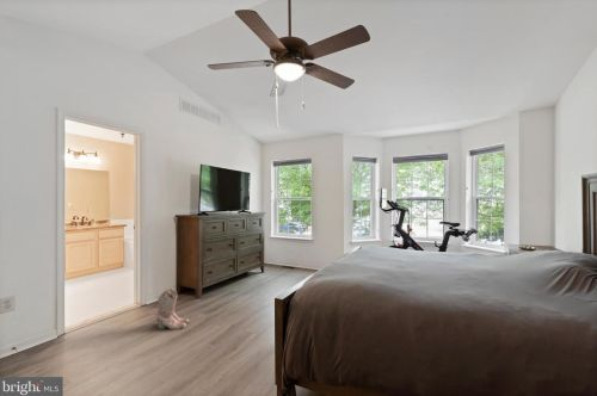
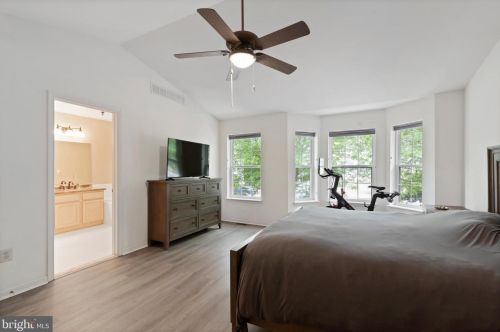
- boots [155,287,191,330]
